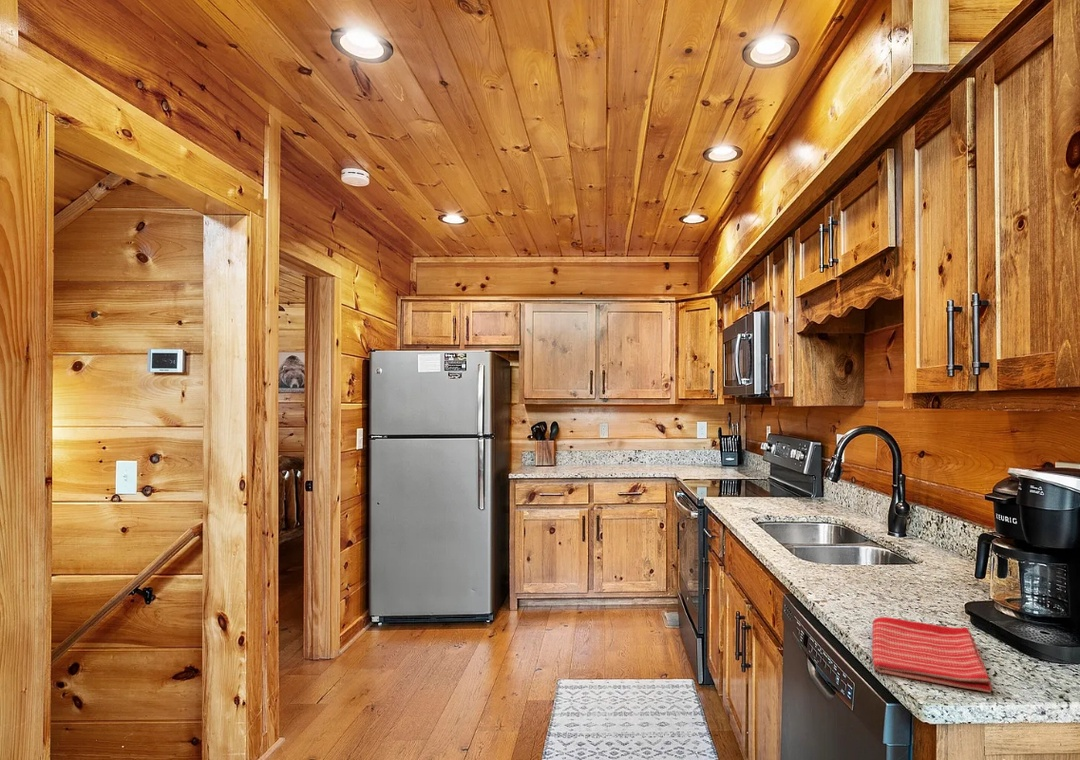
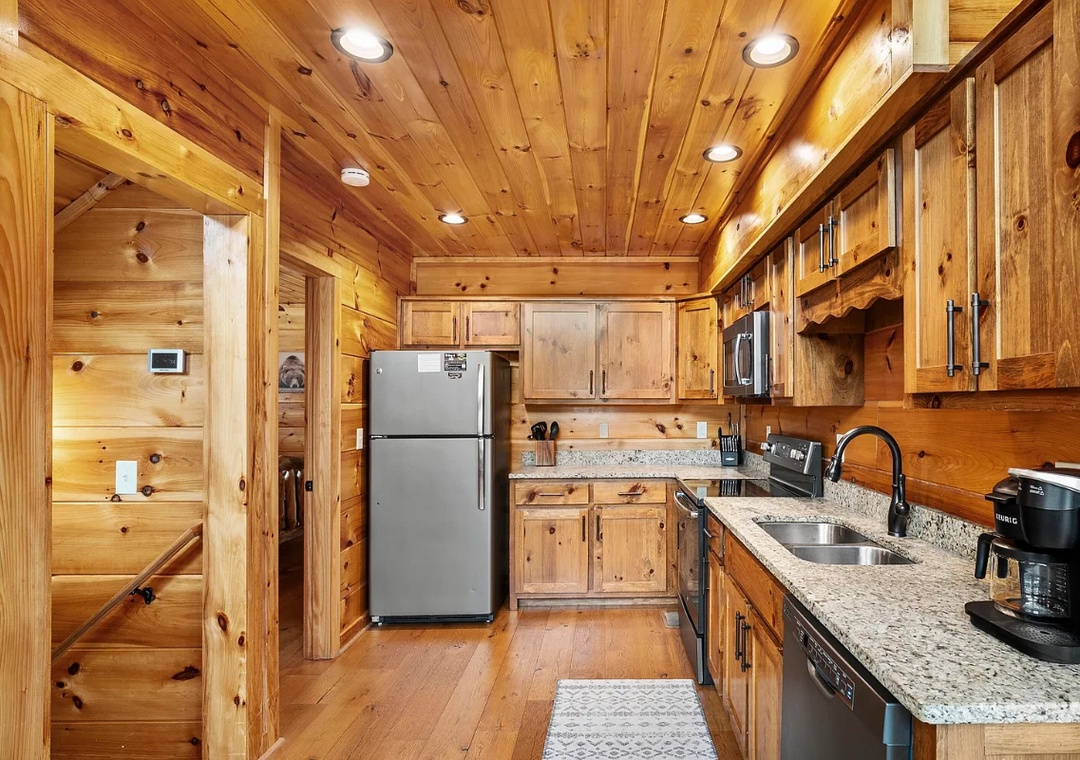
- dish towel [871,616,993,694]
